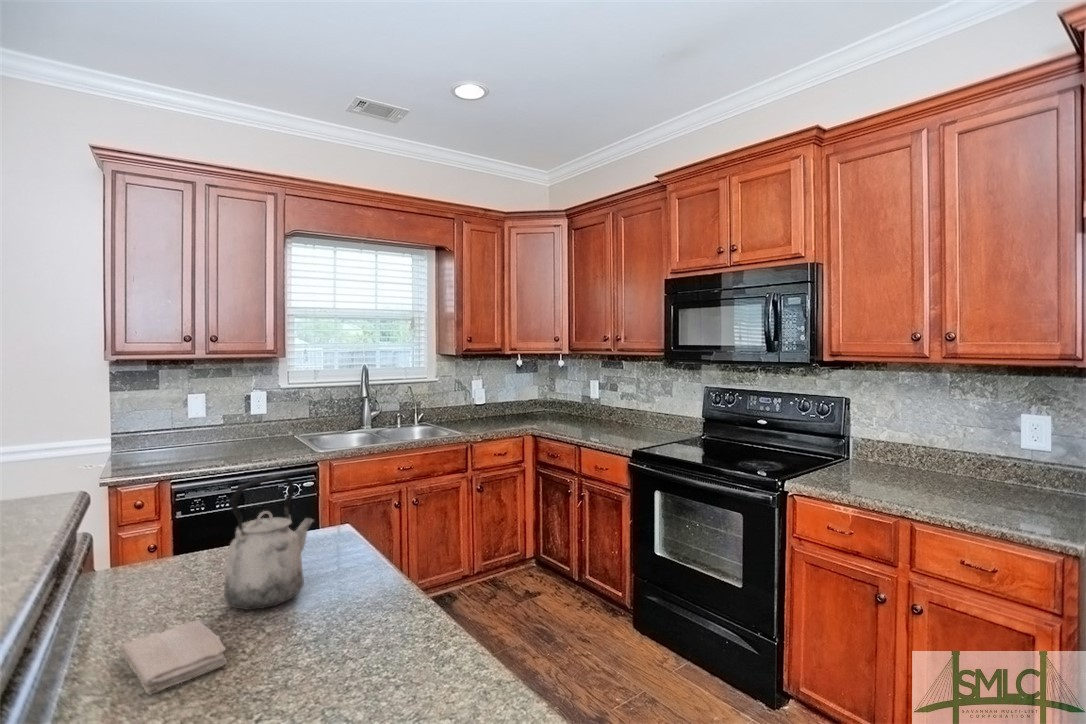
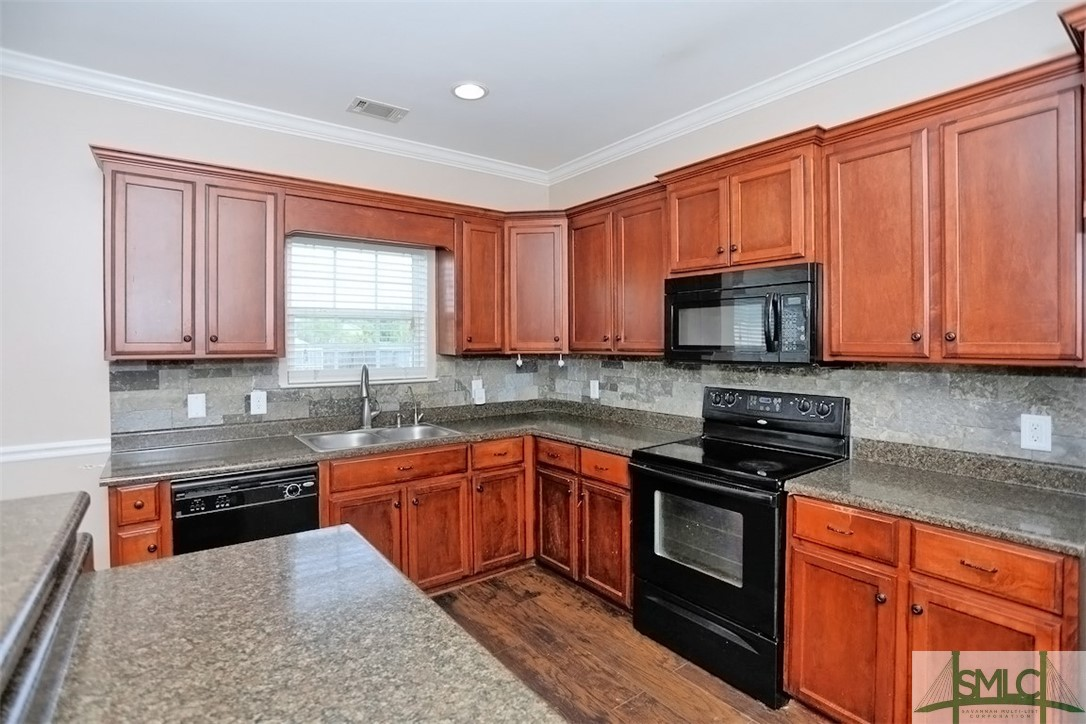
- kettle [223,475,316,611]
- washcloth [119,619,229,696]
